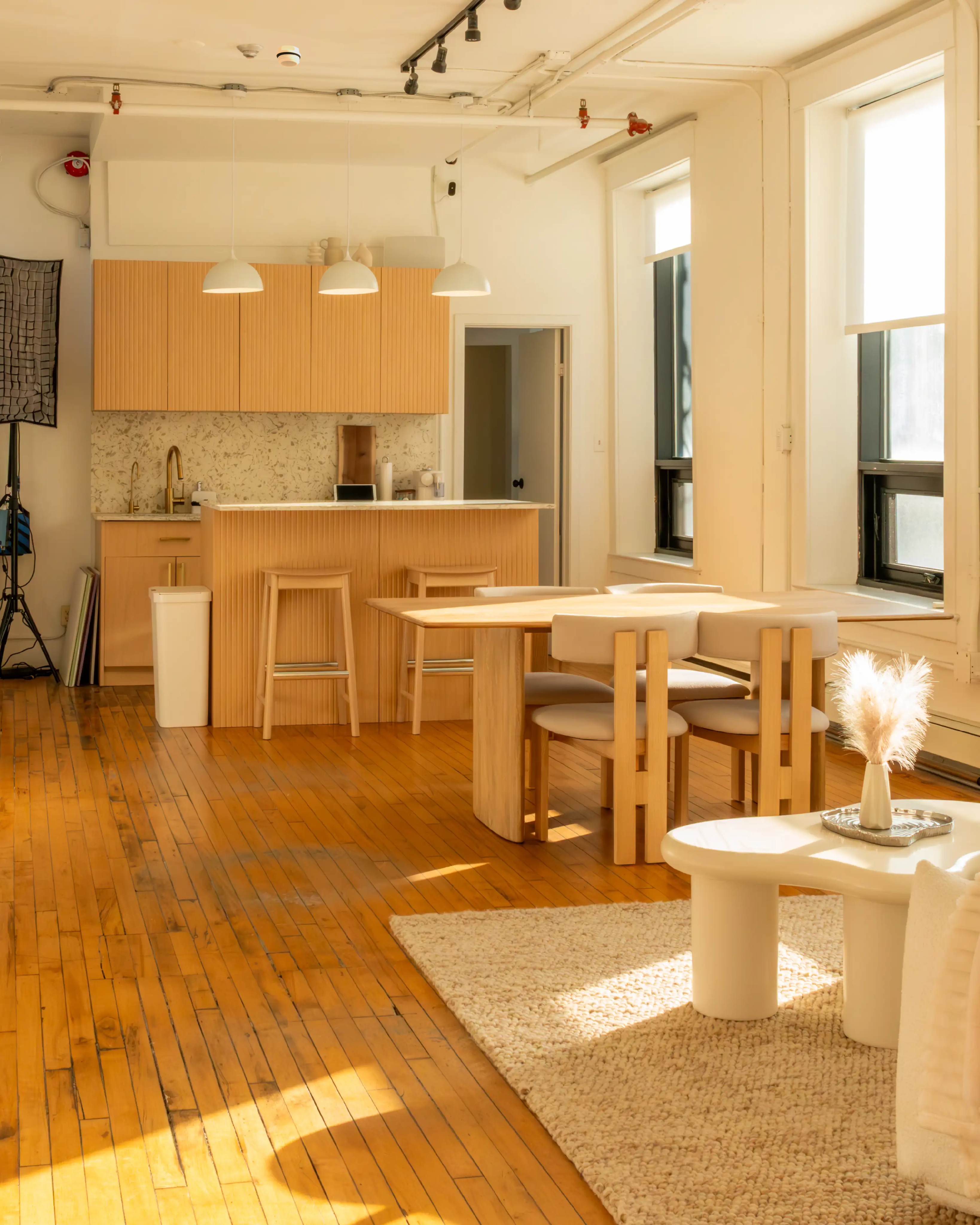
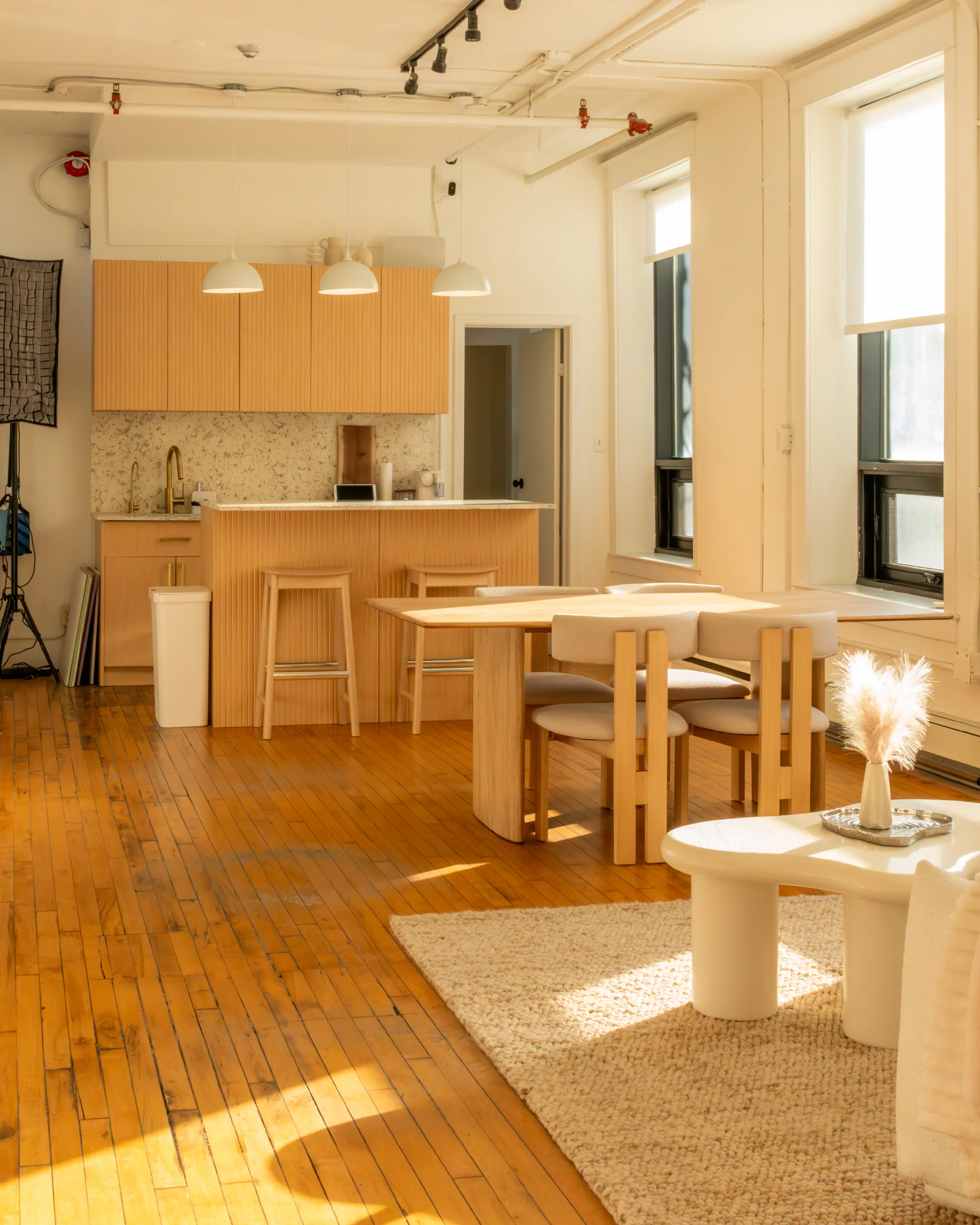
- smoke detector [276,45,301,67]
